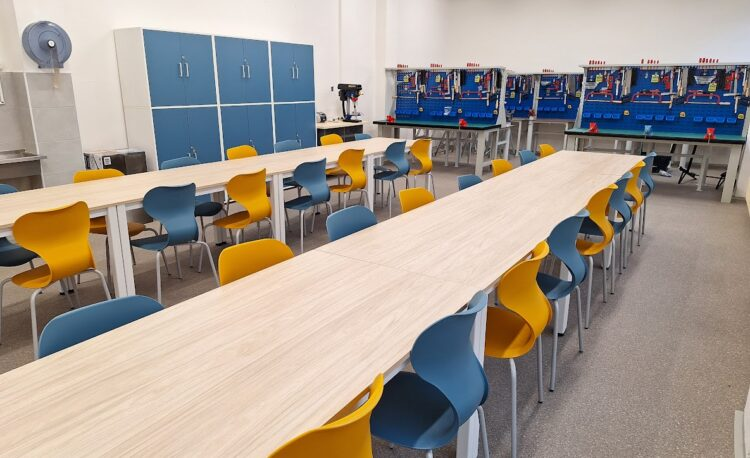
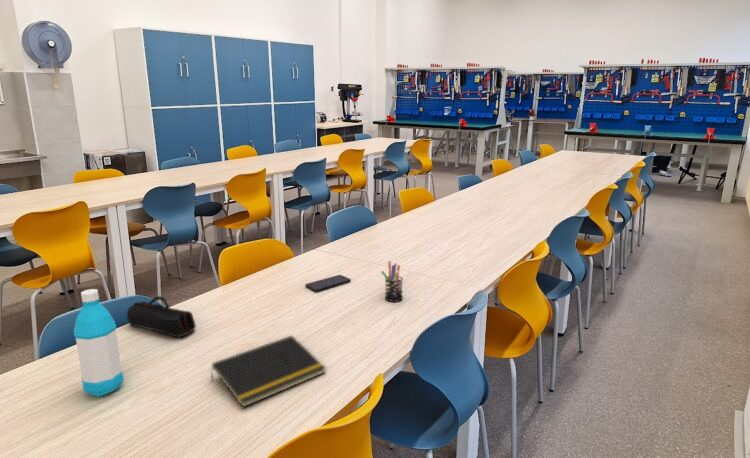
+ smartphone [305,274,352,292]
+ pencil case [126,295,197,338]
+ water bottle [73,288,125,398]
+ pen holder [381,260,404,303]
+ notepad [210,334,327,408]
